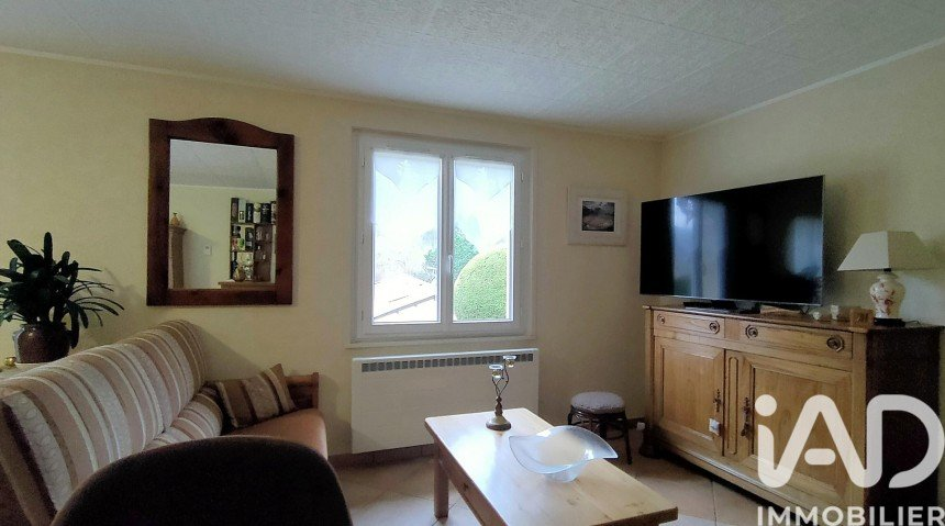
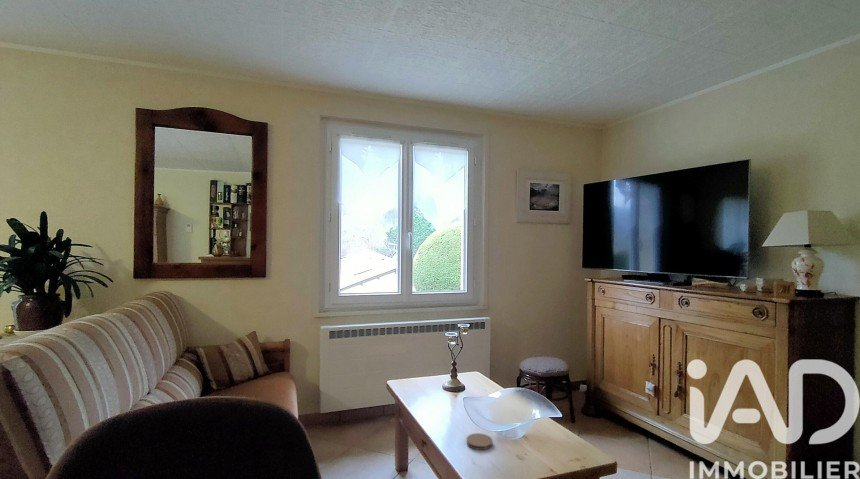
+ coaster [466,432,493,451]
